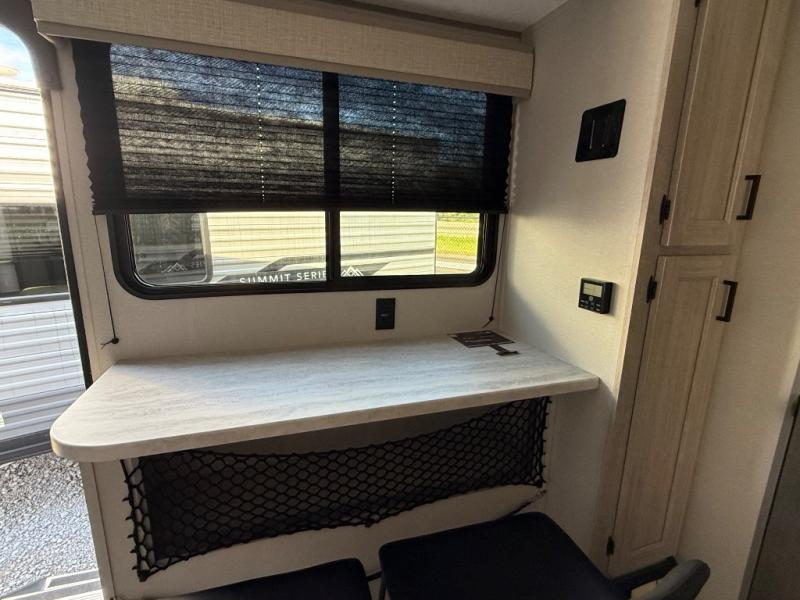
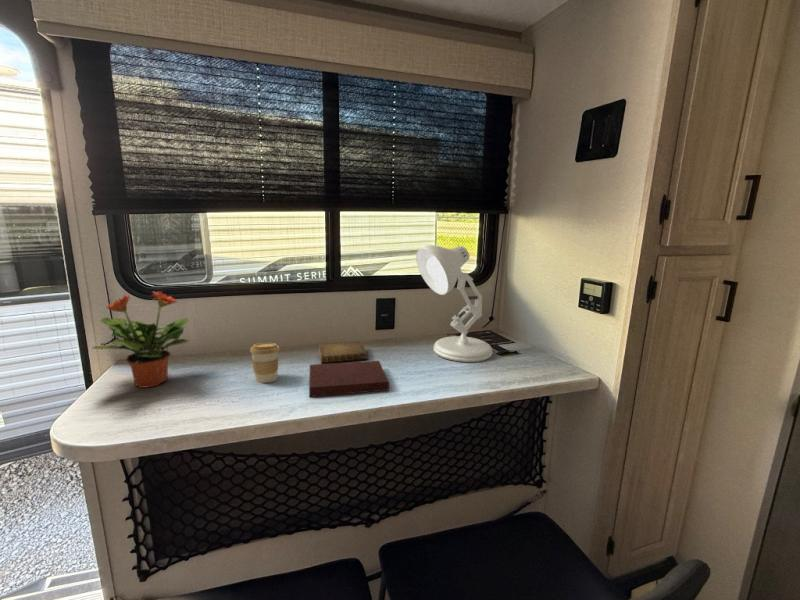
+ desk lamp [415,244,494,363]
+ coffee cup [249,342,281,384]
+ notebook [308,360,390,398]
+ potted plant [92,290,191,389]
+ book [318,341,368,364]
